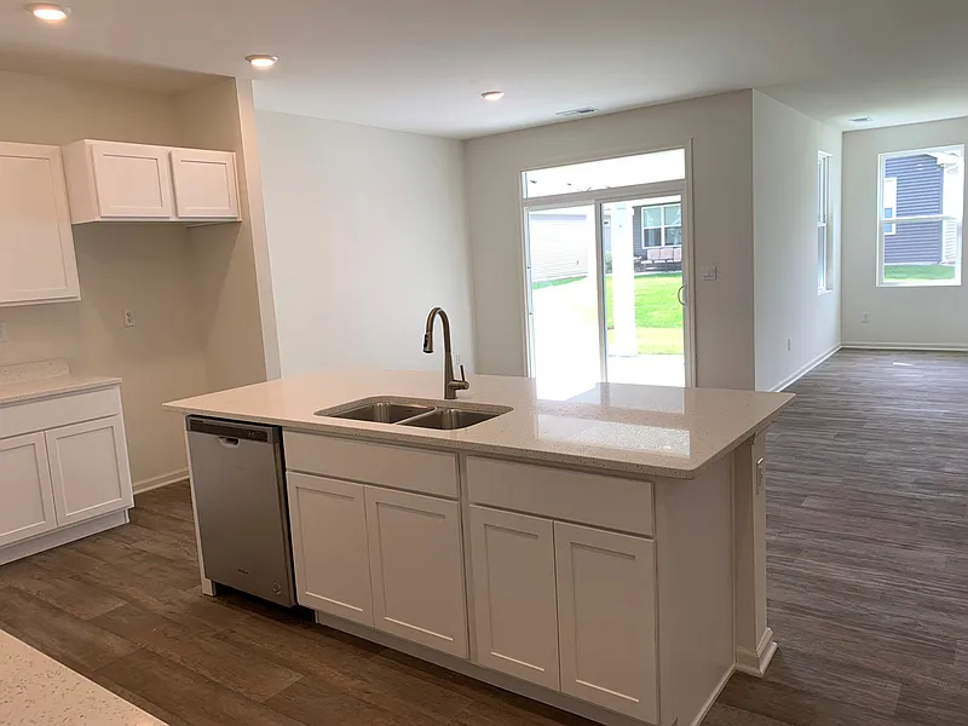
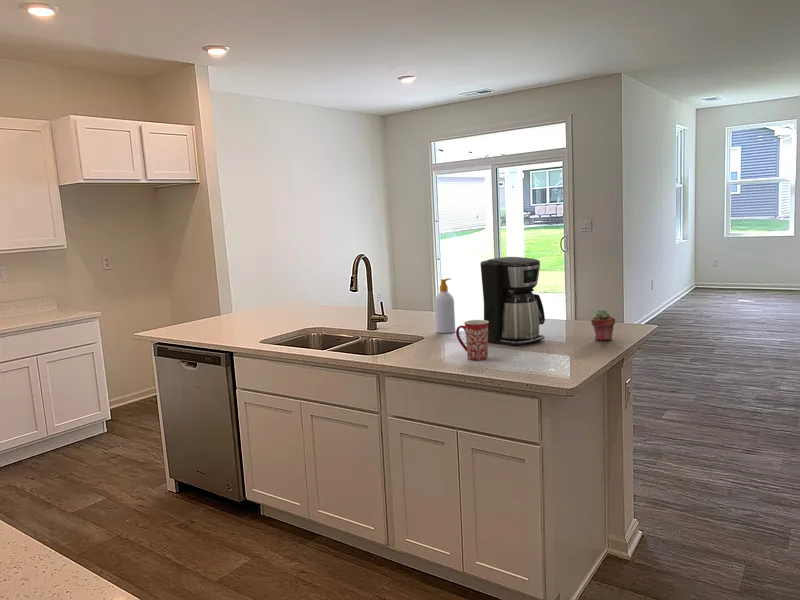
+ soap bottle [434,277,456,334]
+ mug [455,319,489,361]
+ coffee maker [479,256,546,346]
+ potted succulent [590,309,616,341]
